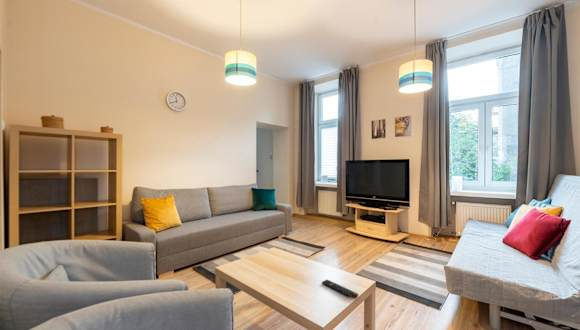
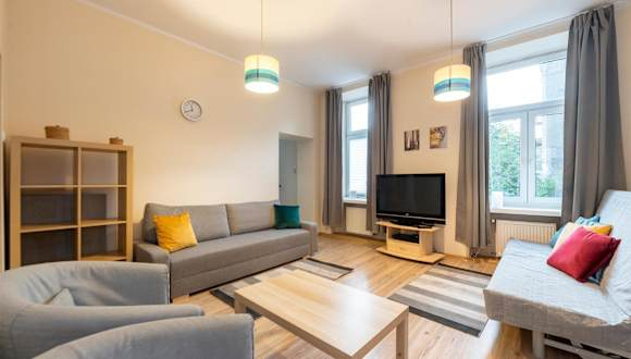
- remote control [321,279,359,300]
